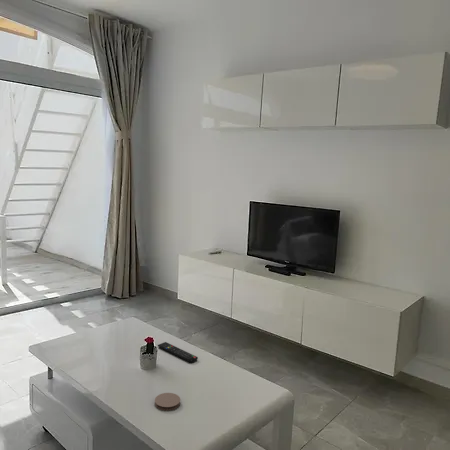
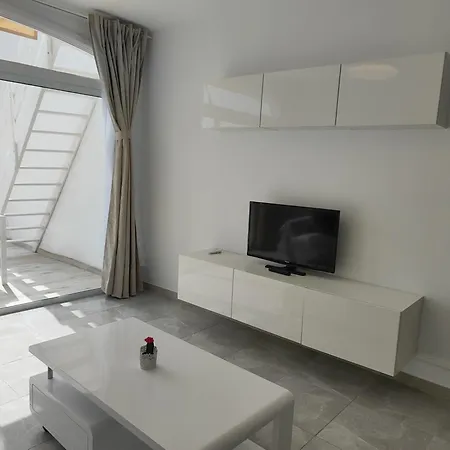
- coaster [154,392,181,411]
- remote control [157,341,199,364]
